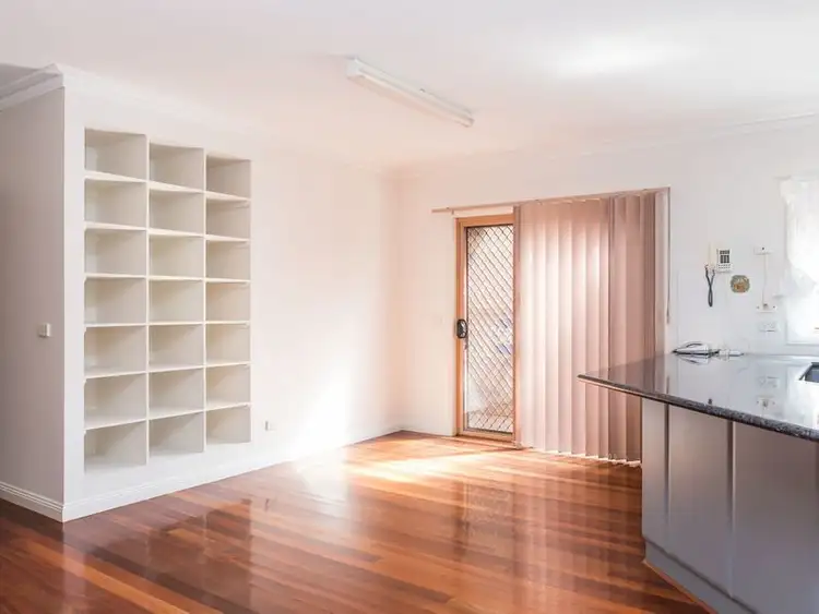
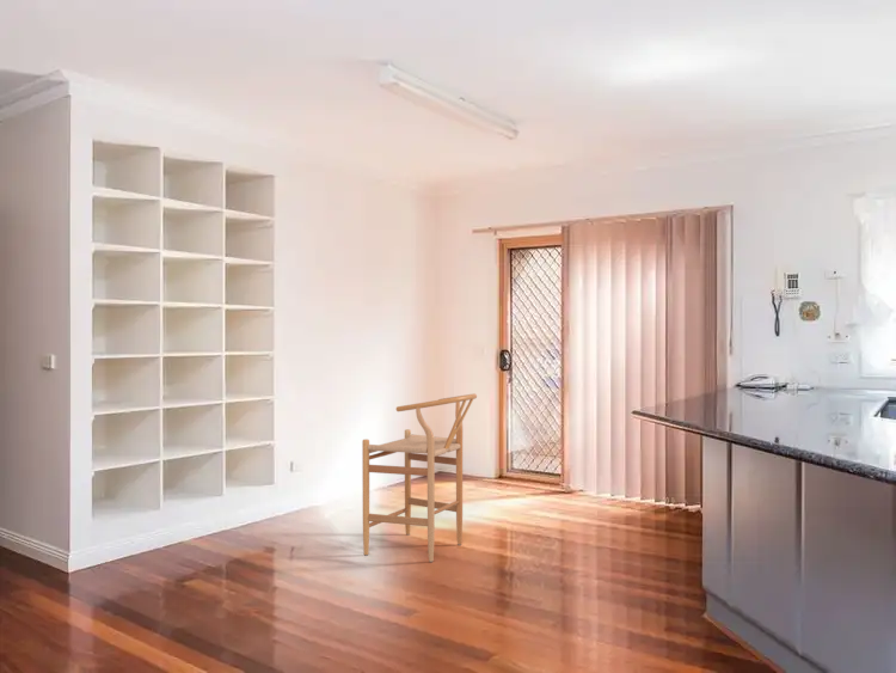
+ bar stool [361,392,478,563]
